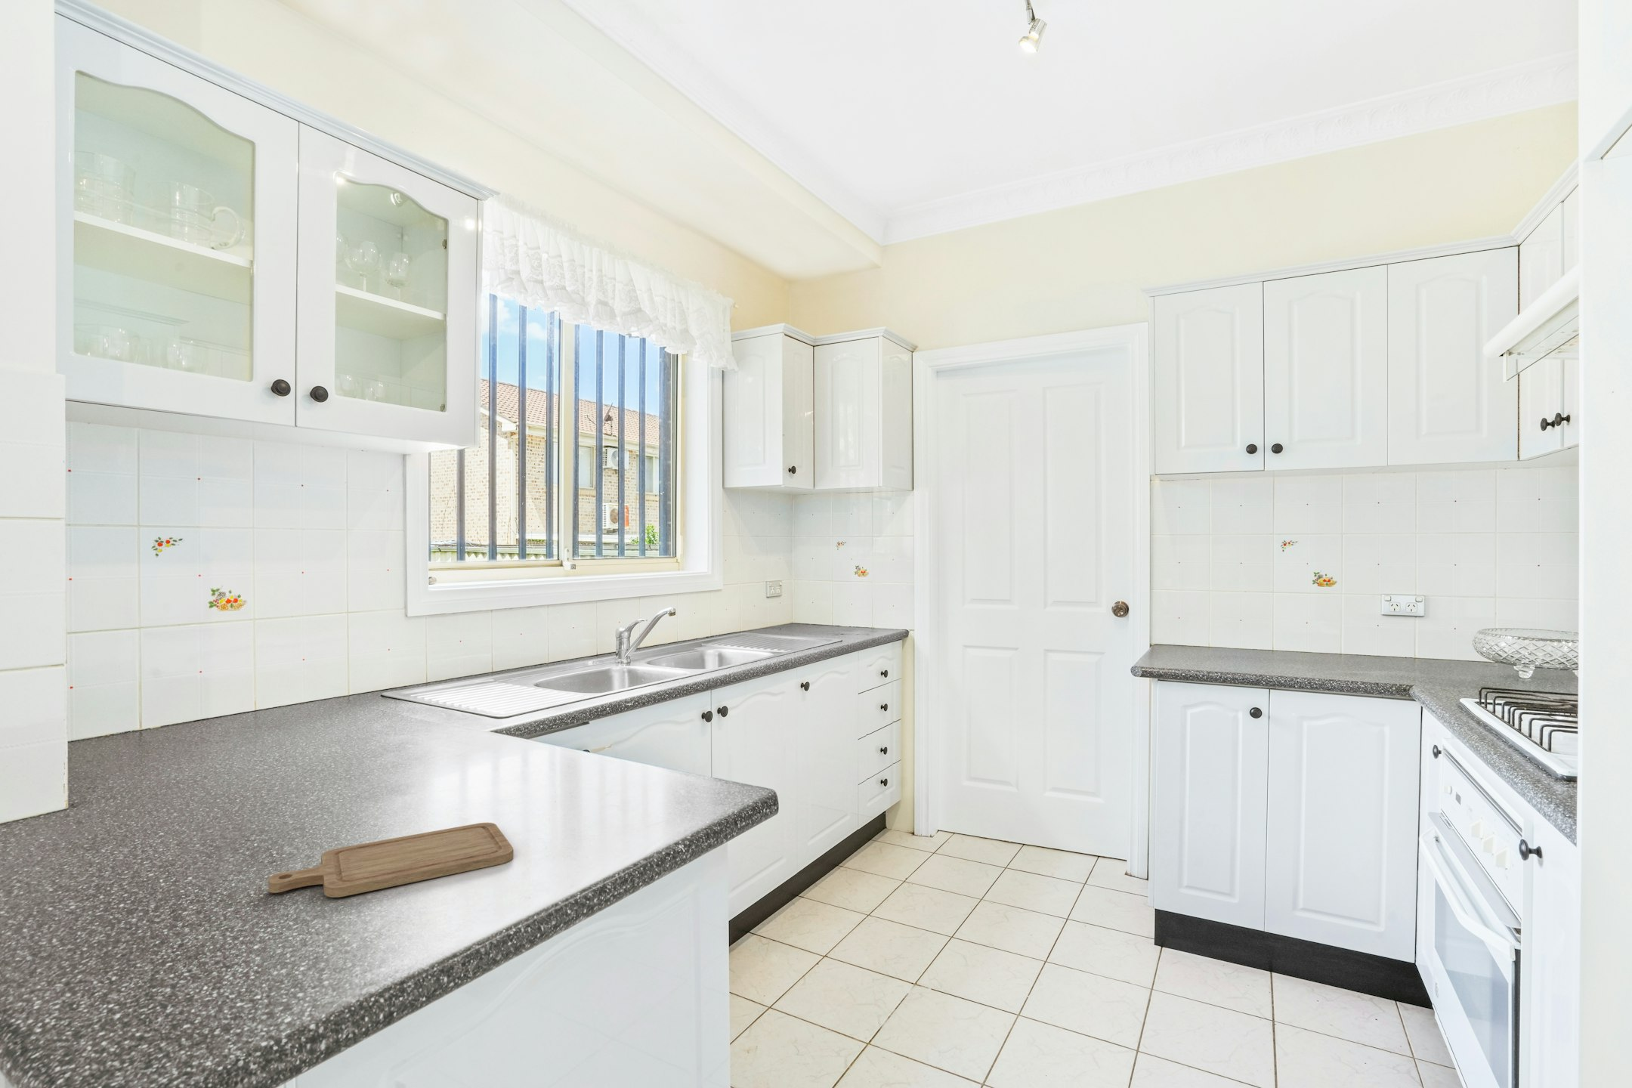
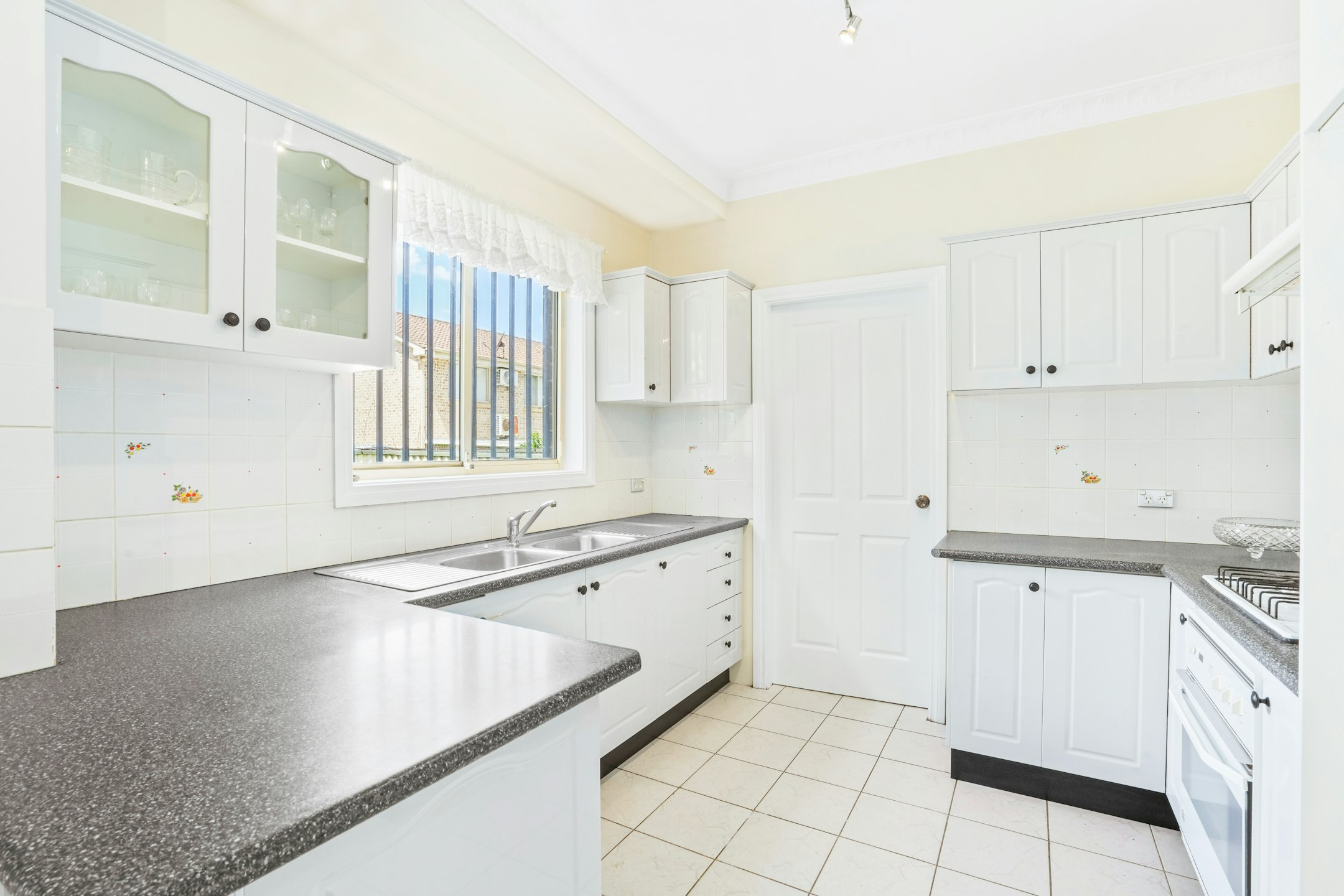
- chopping board [267,822,515,899]
